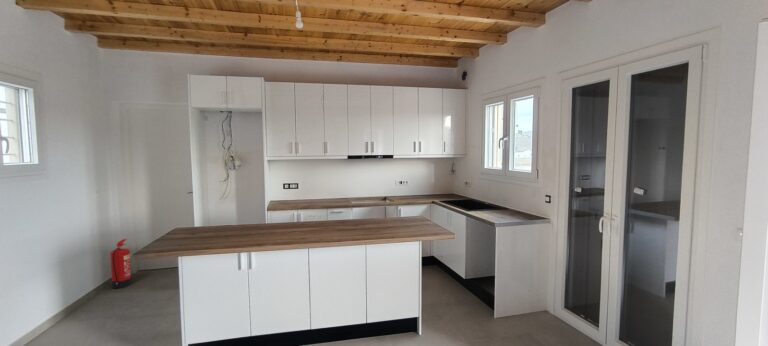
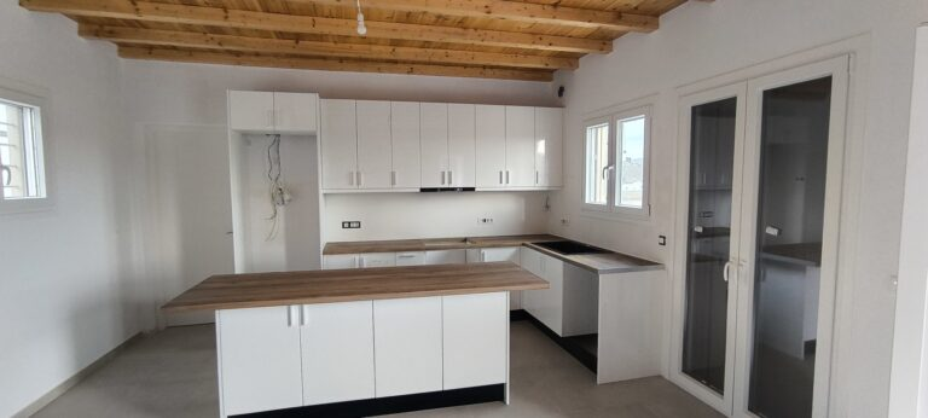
- fire extinguisher [110,238,132,289]
